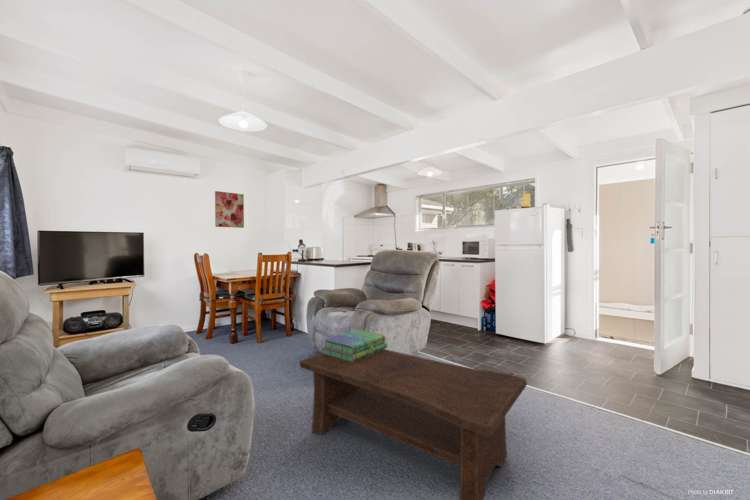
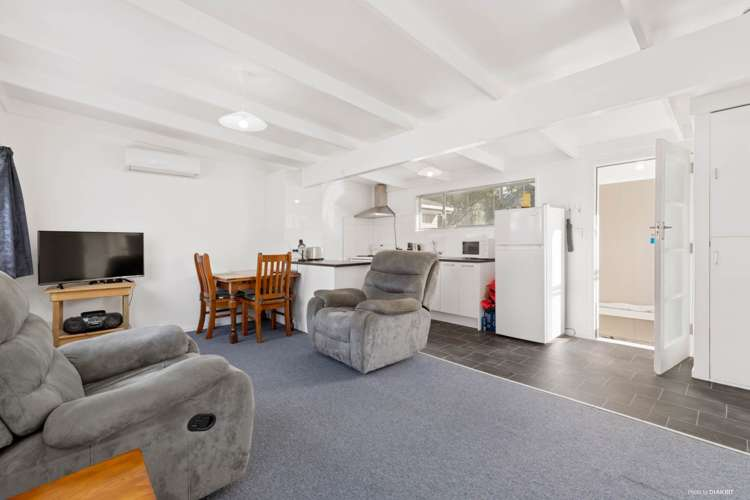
- stack of books [322,329,388,362]
- wall art [214,190,245,229]
- coffee table [298,348,528,500]
